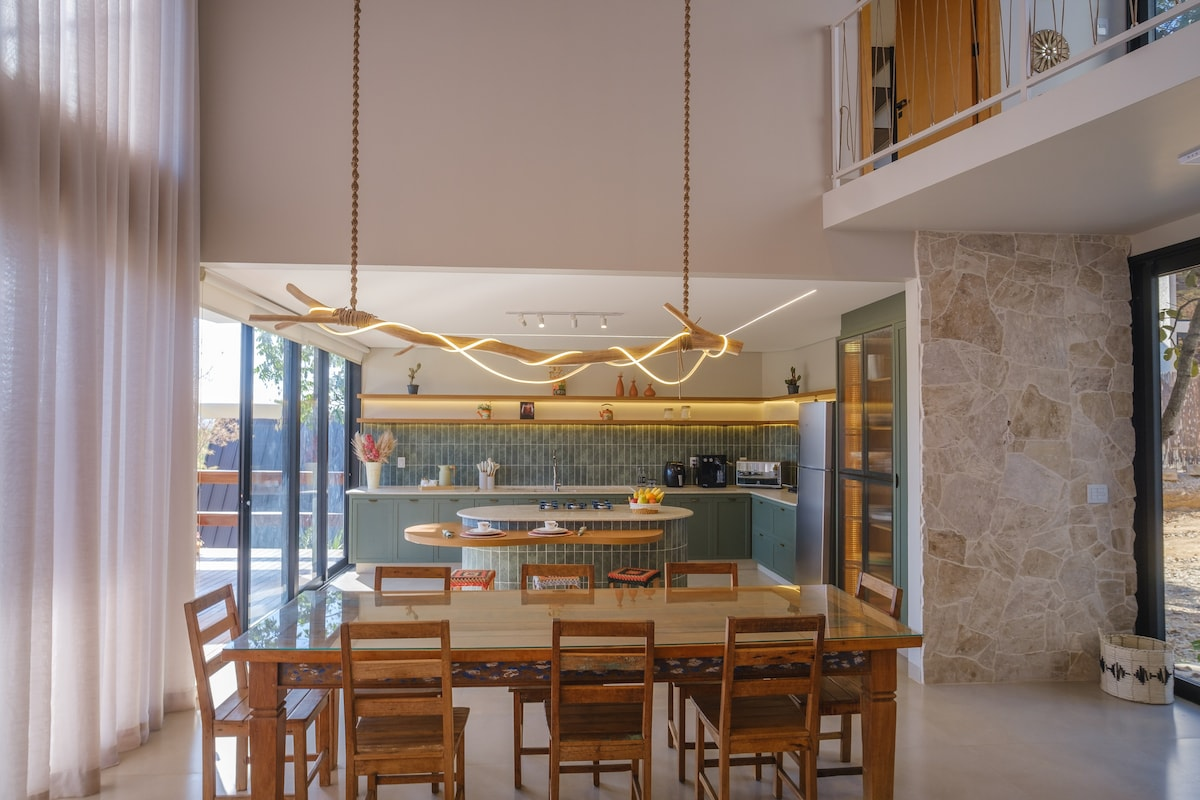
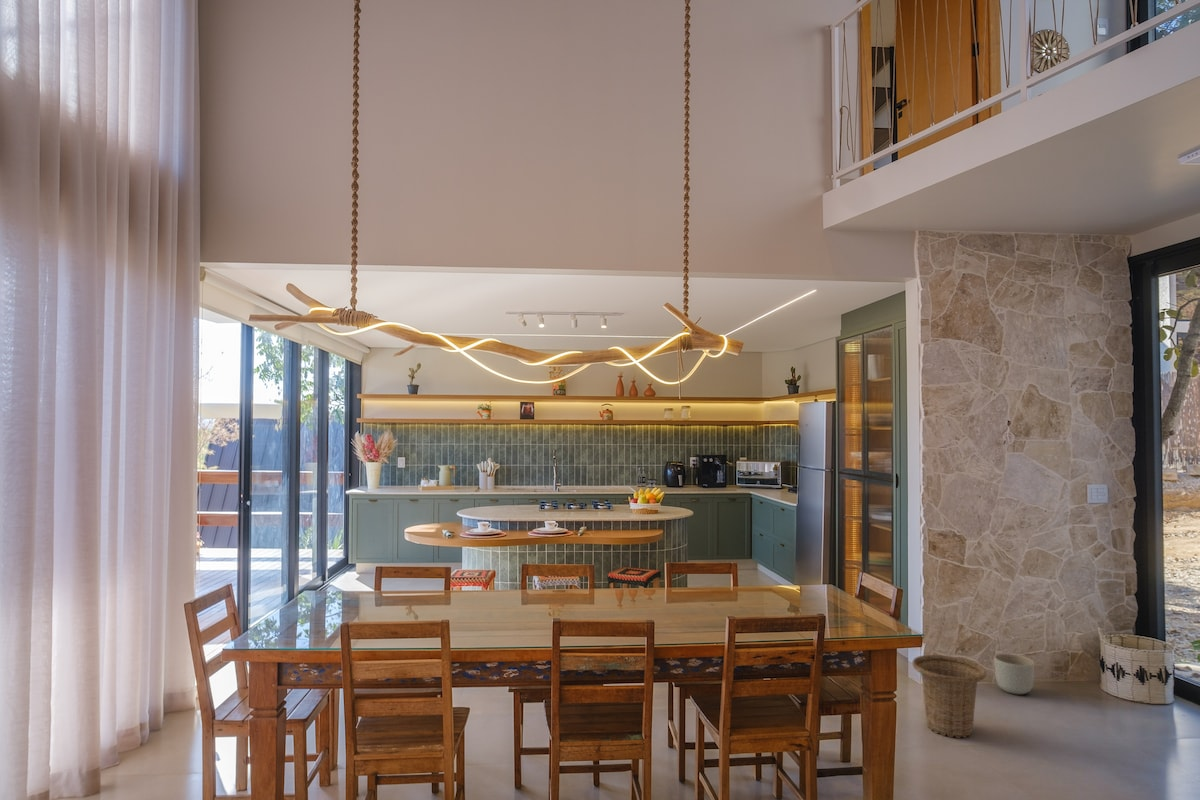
+ basket [911,654,987,739]
+ planter [993,653,1035,695]
